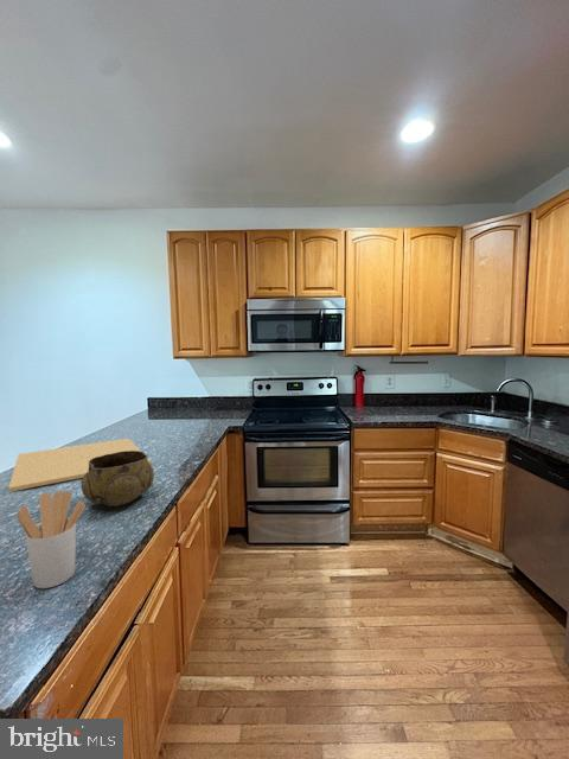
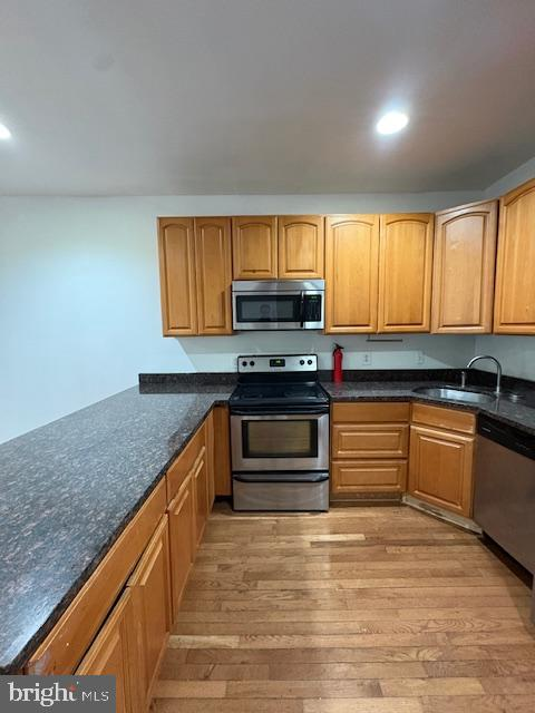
- cutting board [7,438,152,492]
- decorative bowl [81,451,155,508]
- utensil holder [15,490,85,589]
